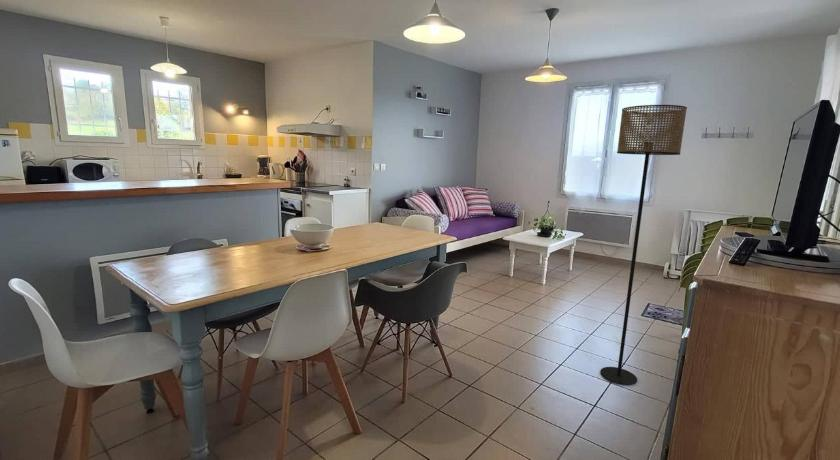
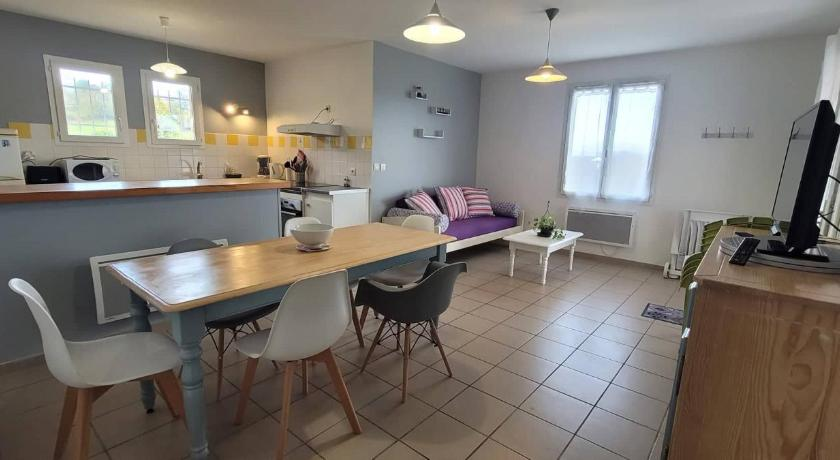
- floor lamp [600,104,688,386]
